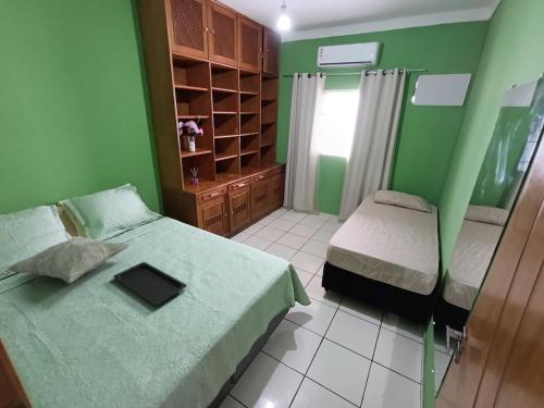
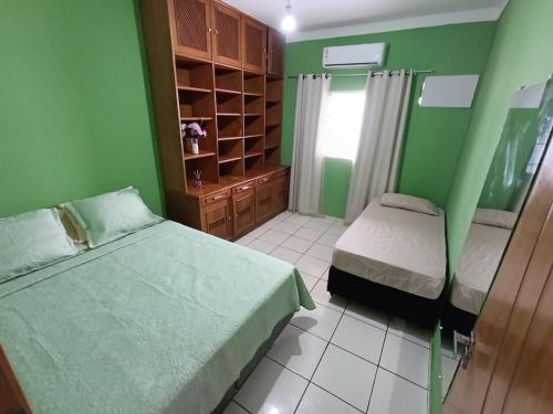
- serving tray [112,261,188,306]
- decorative pillow [5,235,131,284]
